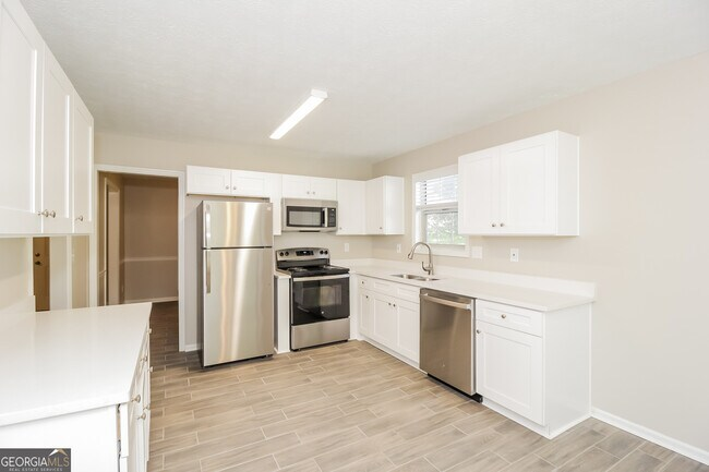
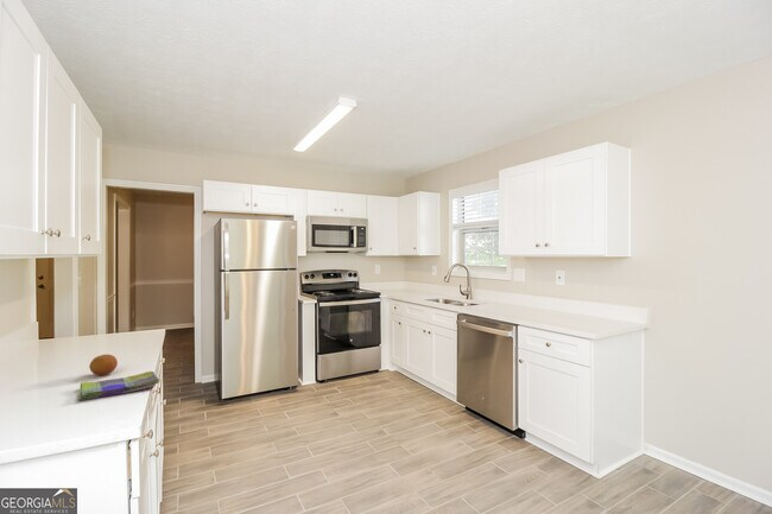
+ dish towel [77,370,162,401]
+ fruit [88,354,119,376]
